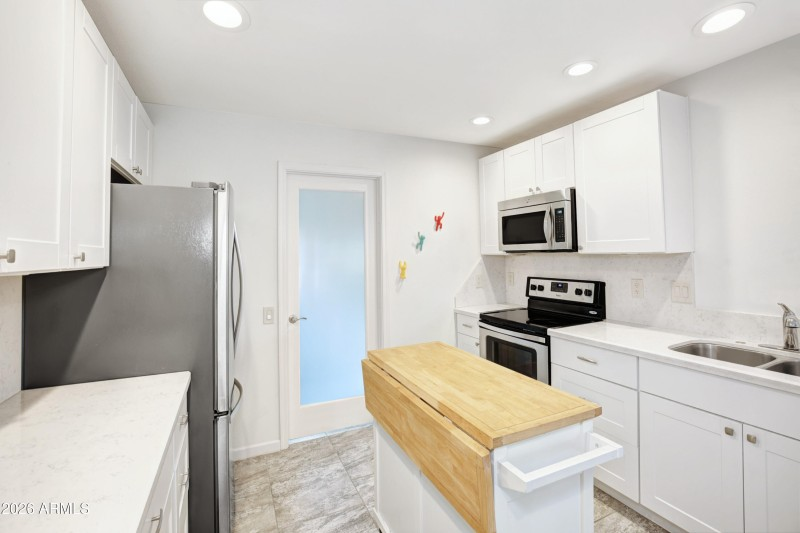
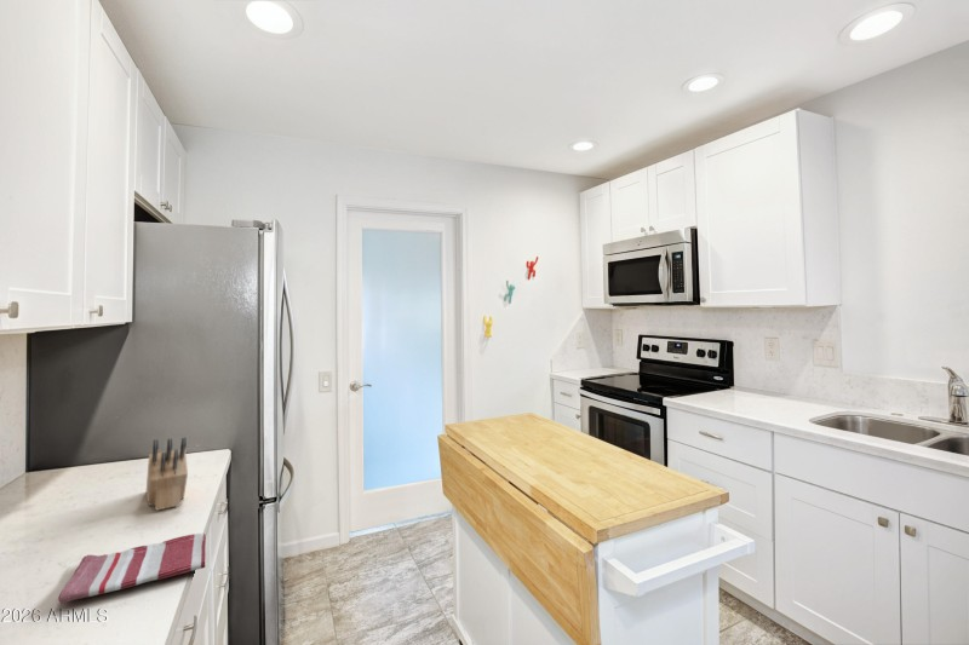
+ knife block [145,436,189,512]
+ dish towel [57,532,207,605]
